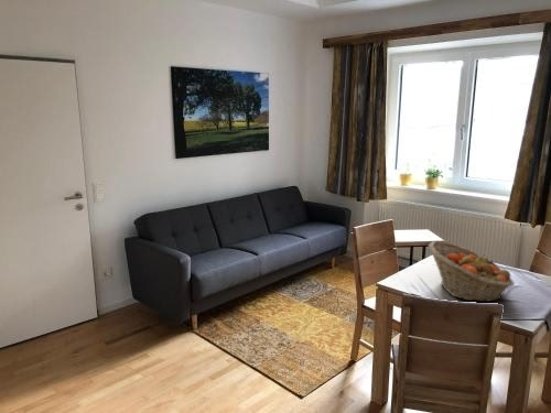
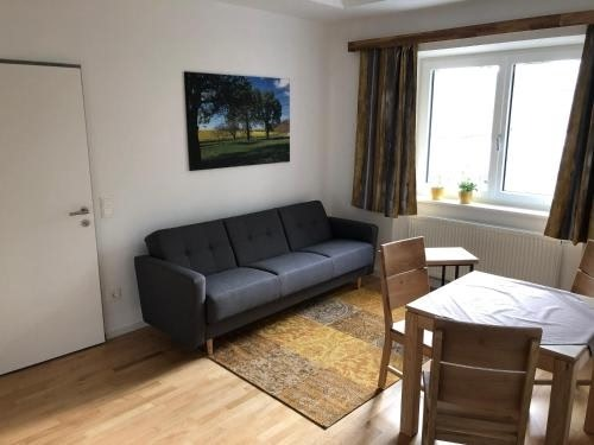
- fruit basket [426,240,516,303]
